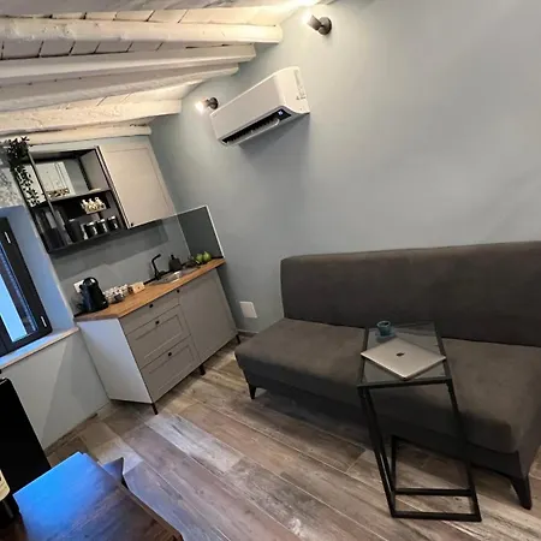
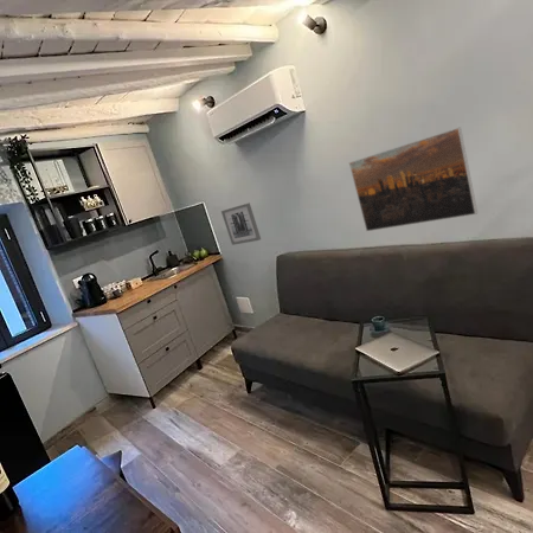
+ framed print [348,126,479,232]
+ wall art [220,201,262,246]
